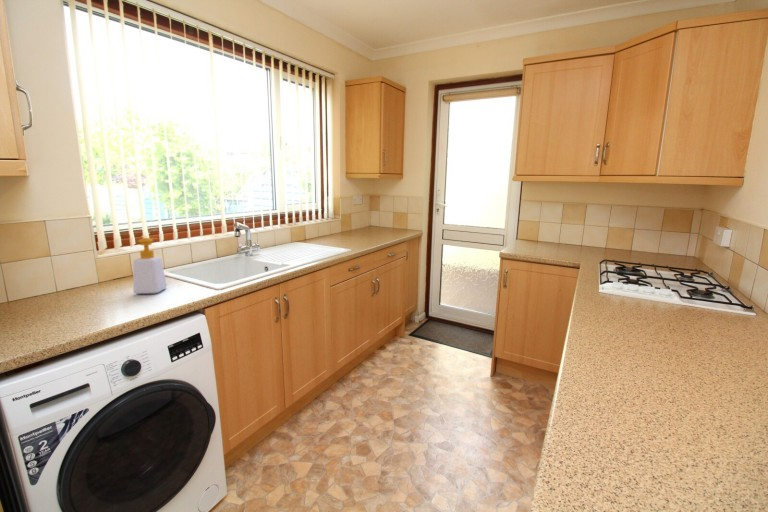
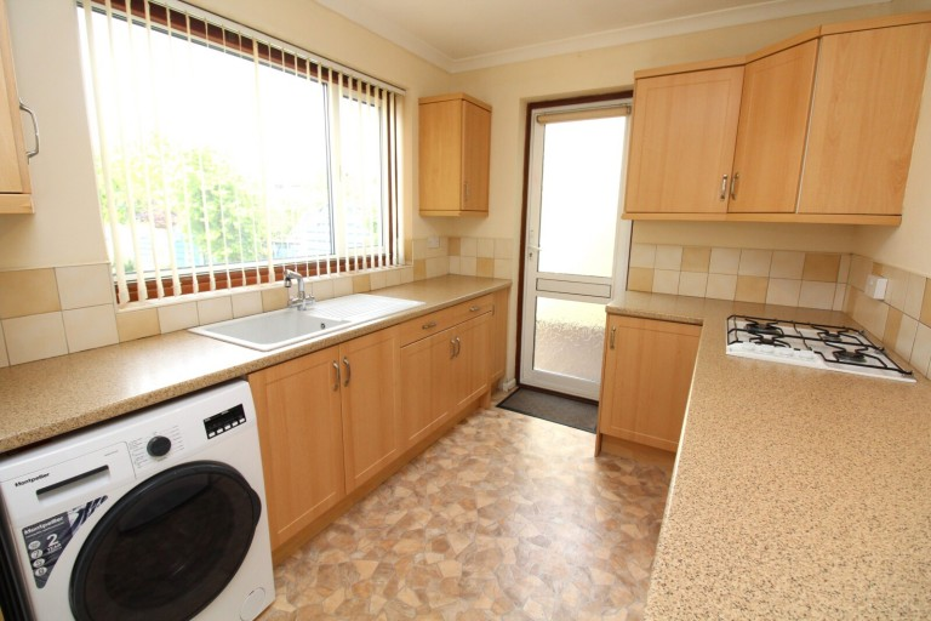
- soap bottle [132,237,168,295]
